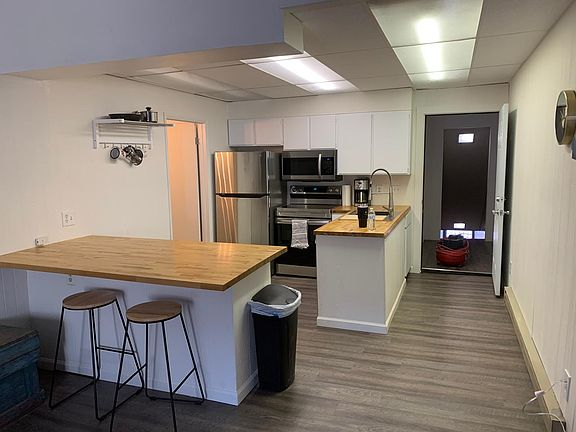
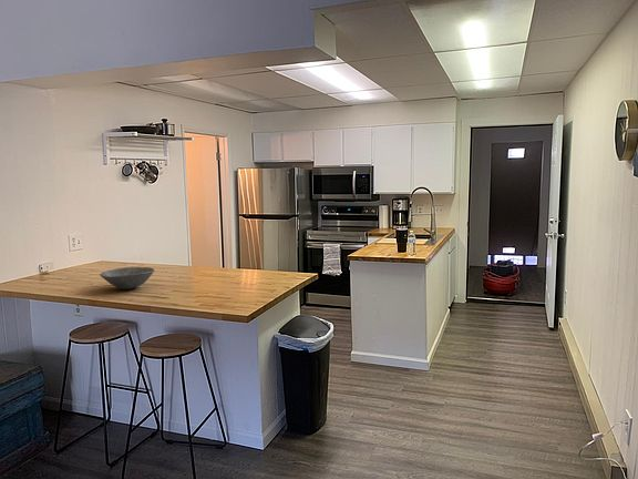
+ bowl [99,266,155,291]
